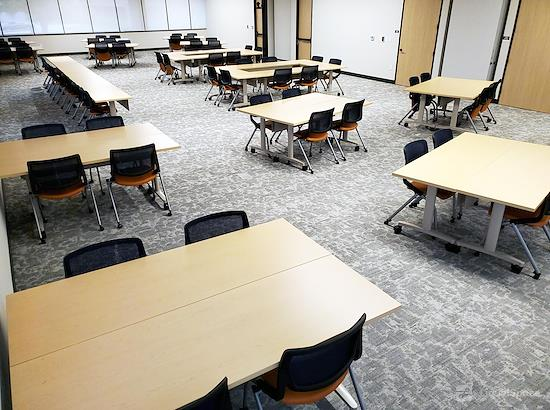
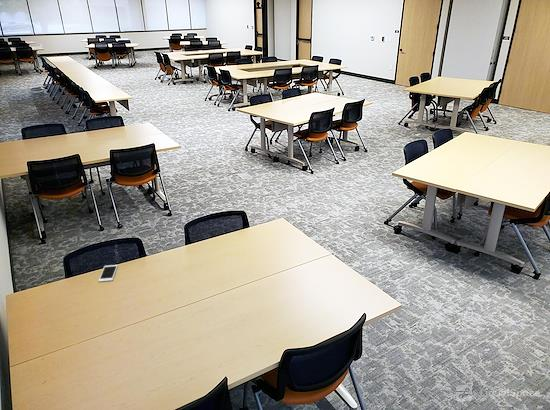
+ cell phone [97,264,119,283]
